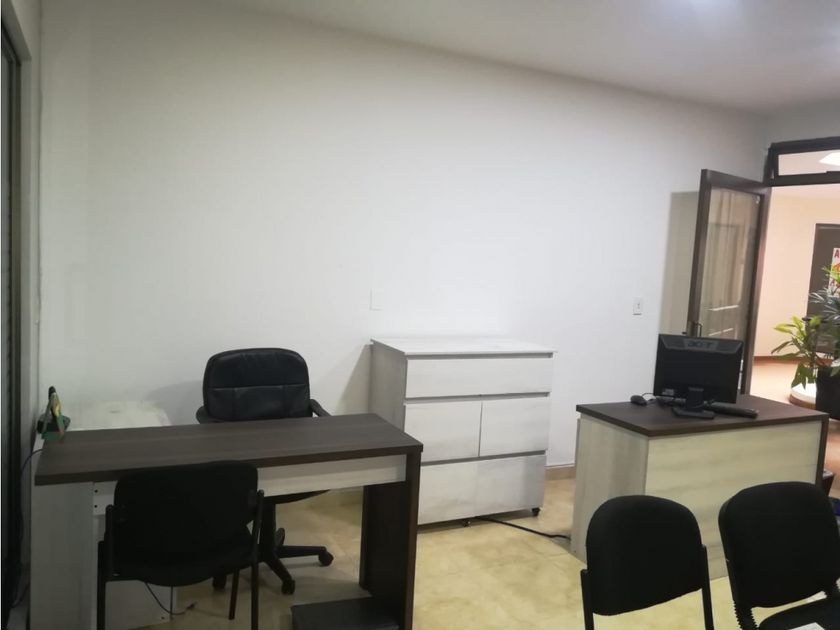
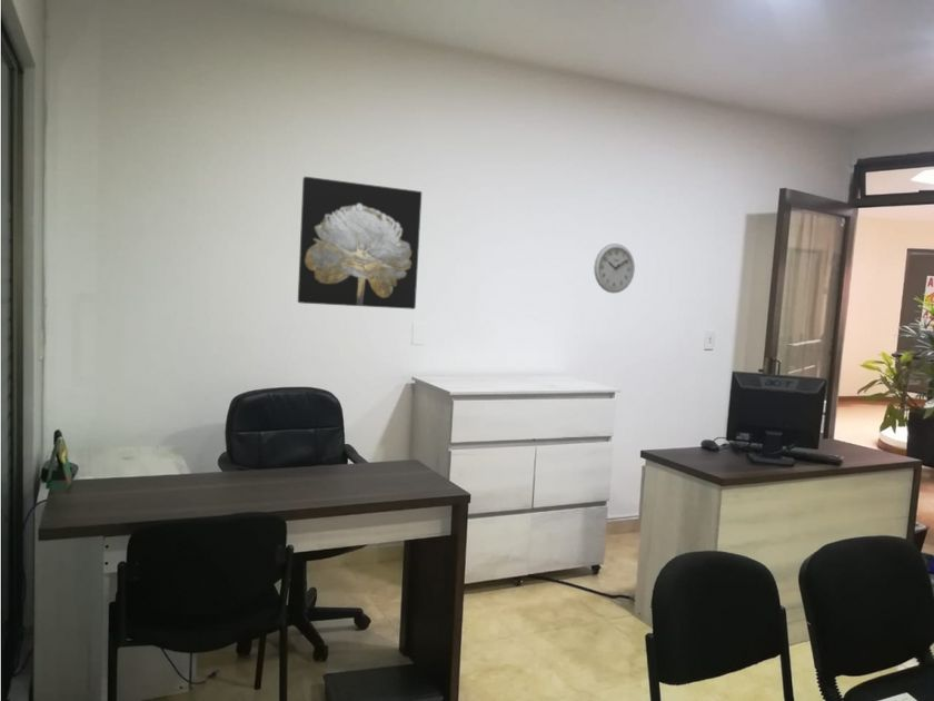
+ wall art [297,176,423,310]
+ wall clock [593,243,636,294]
